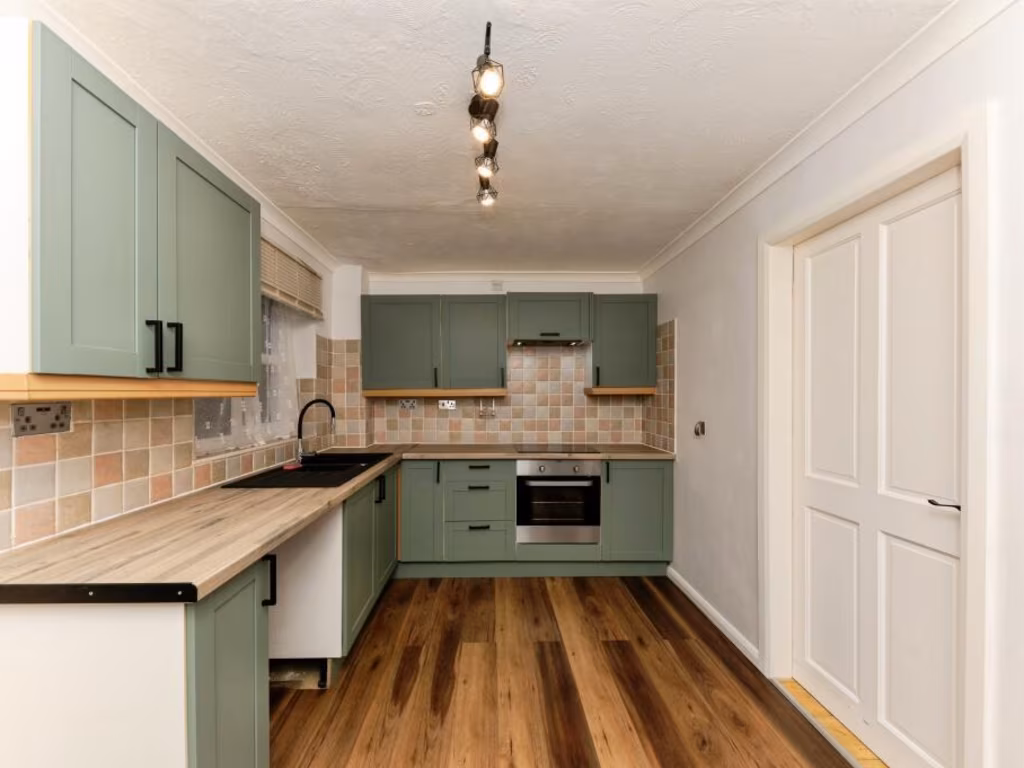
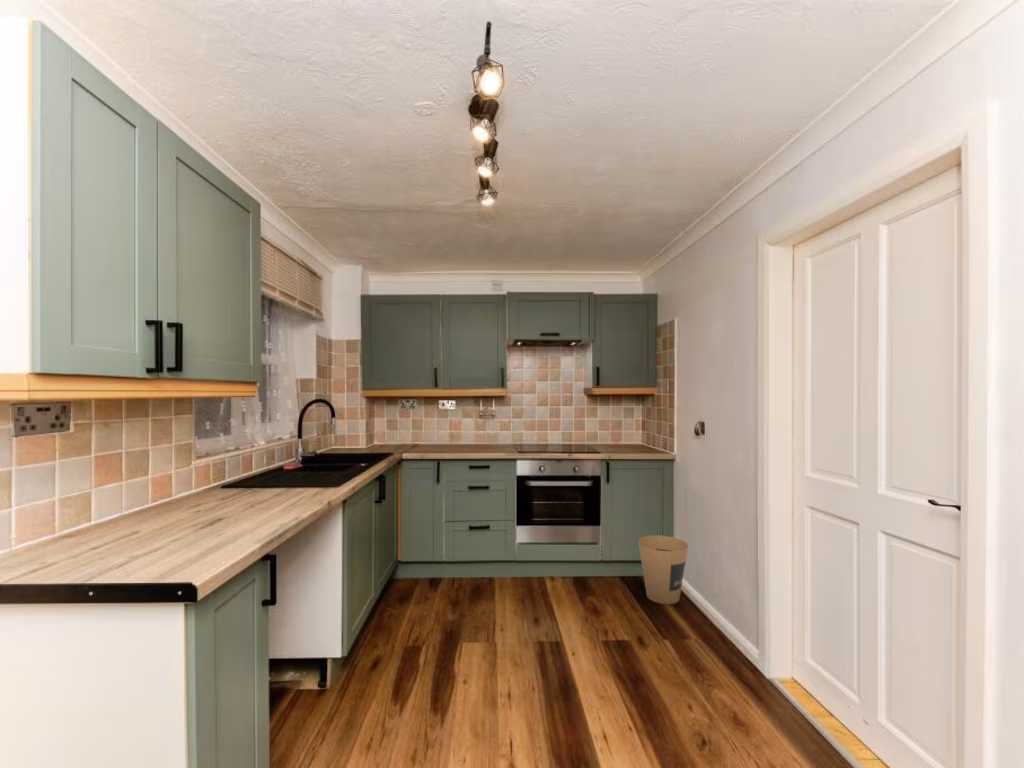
+ trash can [637,534,689,605]
